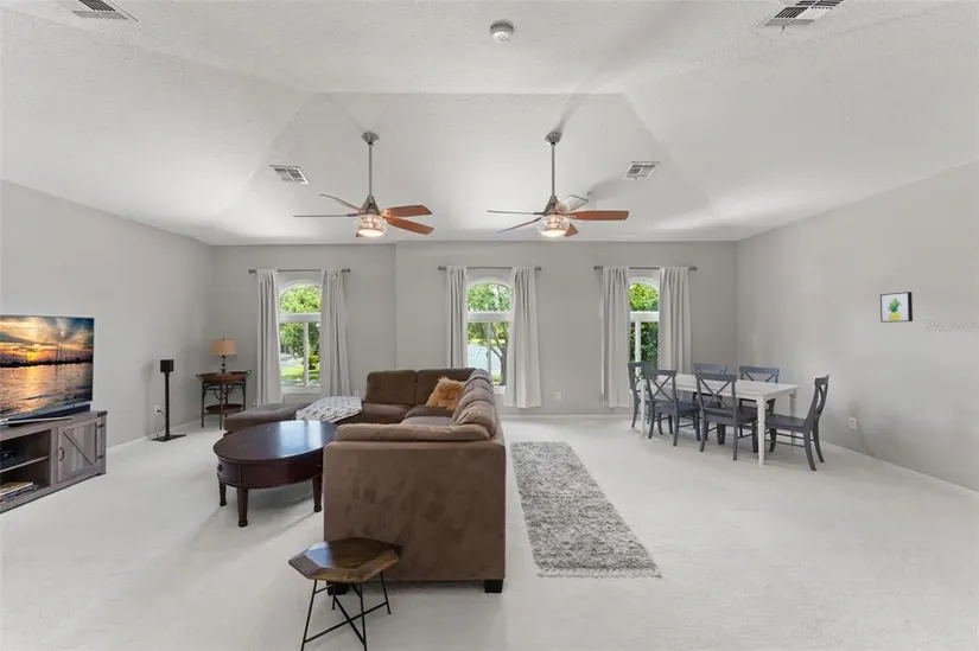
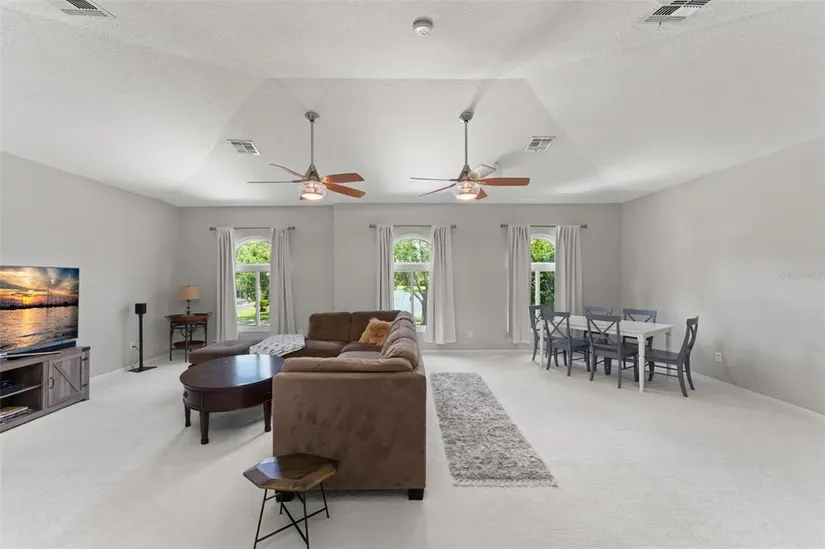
- wall art [879,291,914,324]
